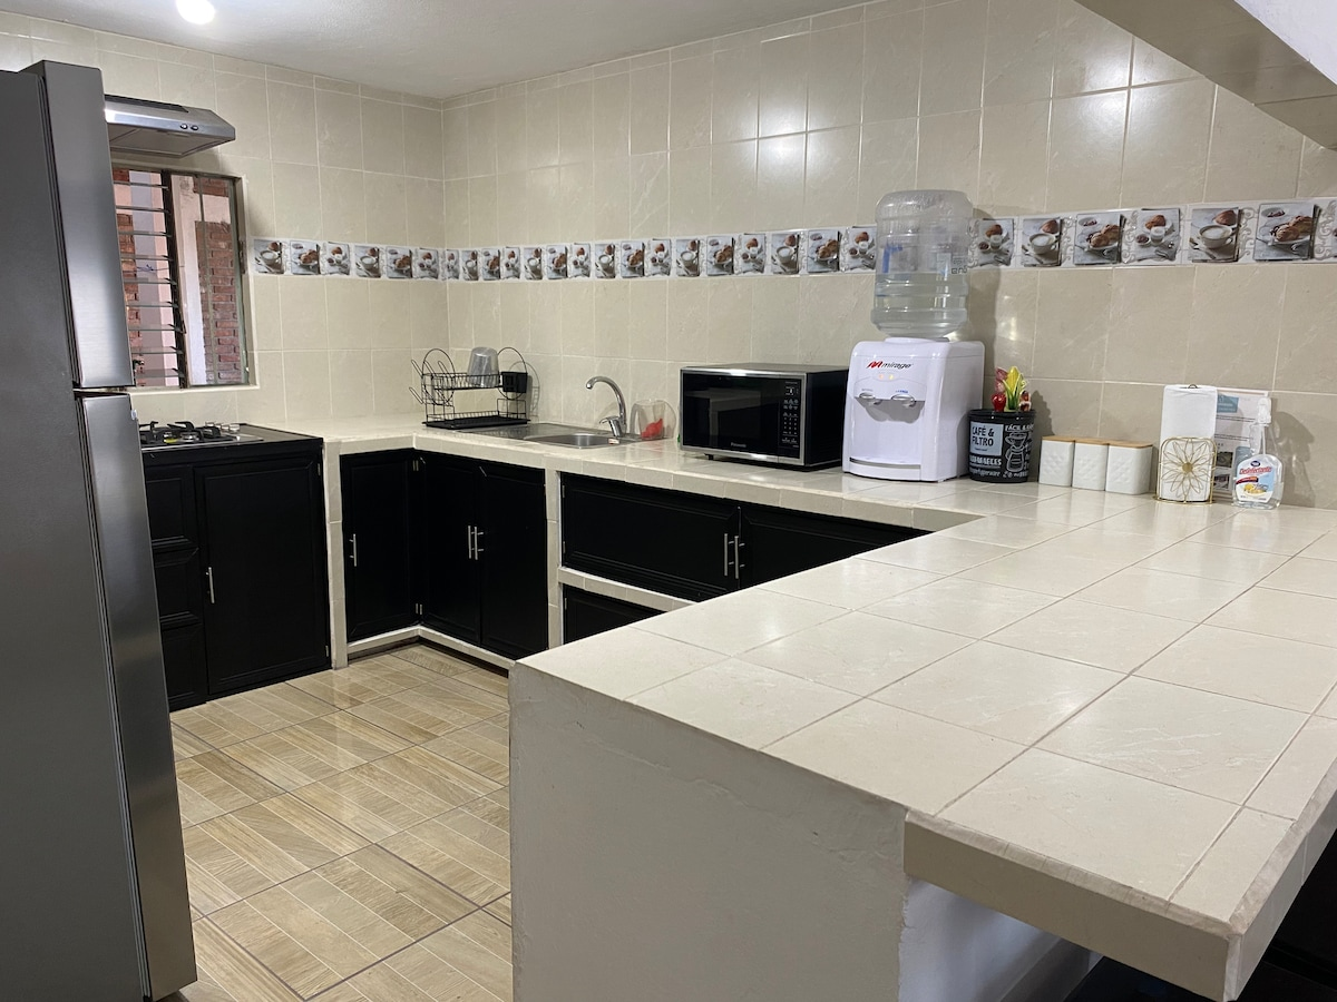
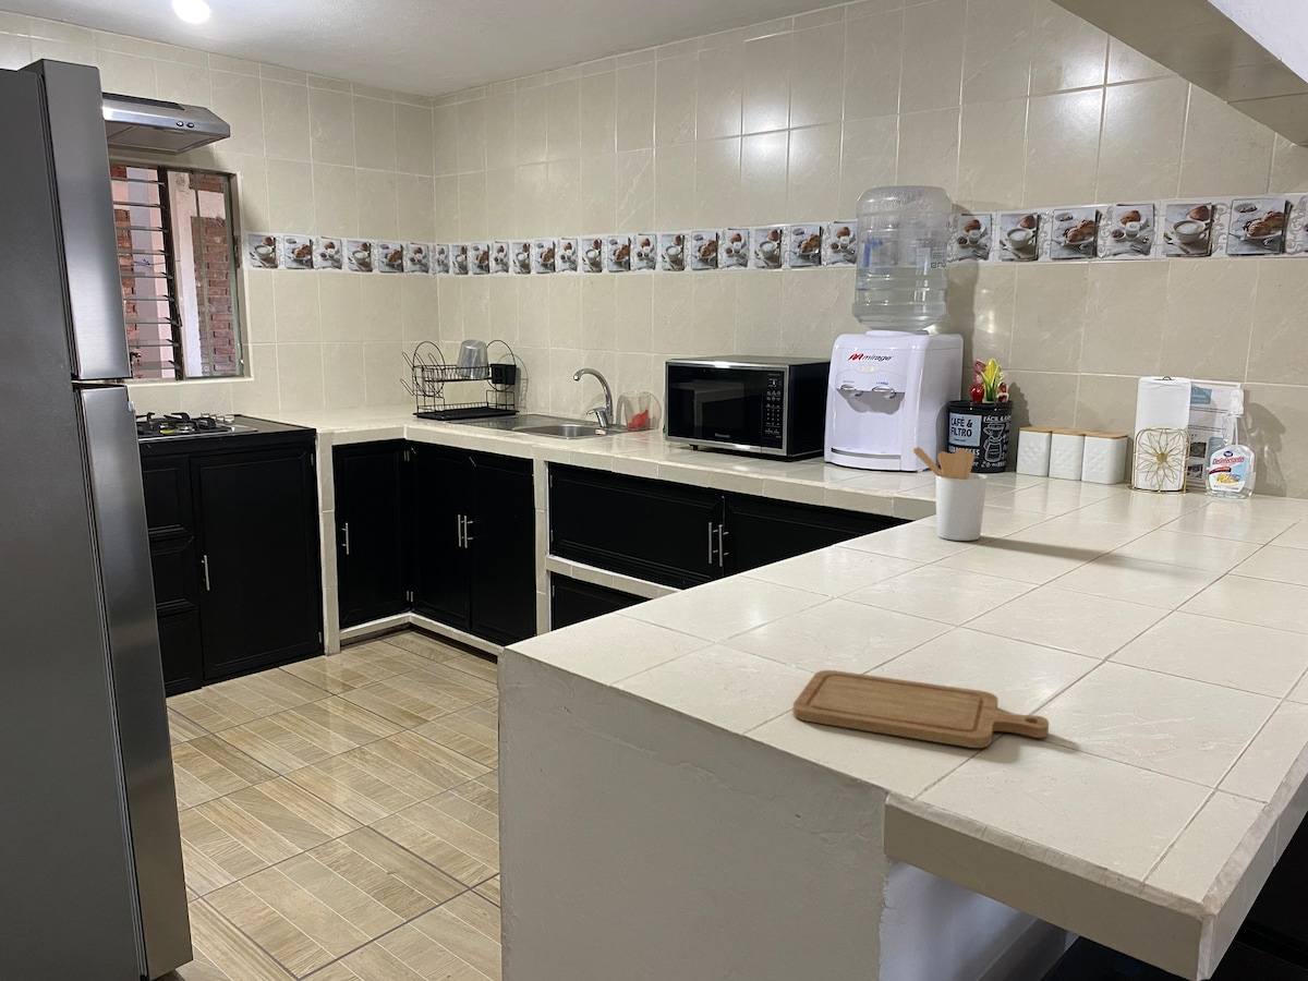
+ utensil holder [911,446,989,542]
+ chopping board [791,669,1050,749]
